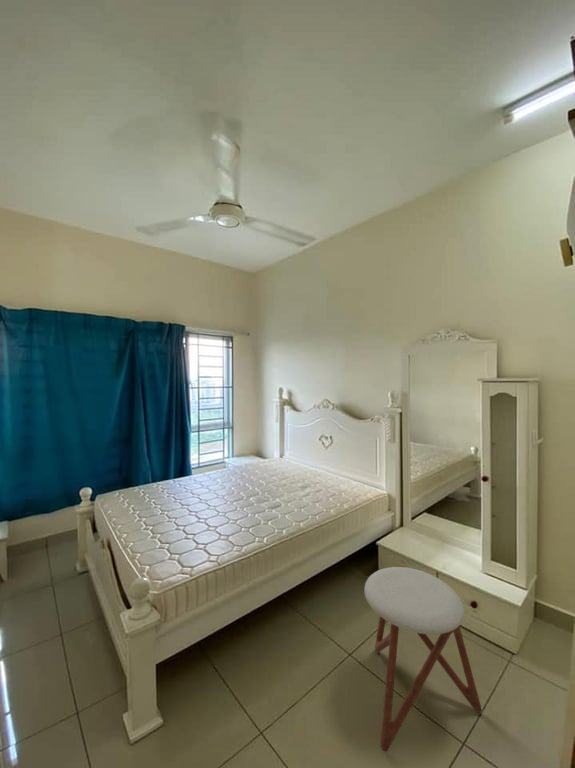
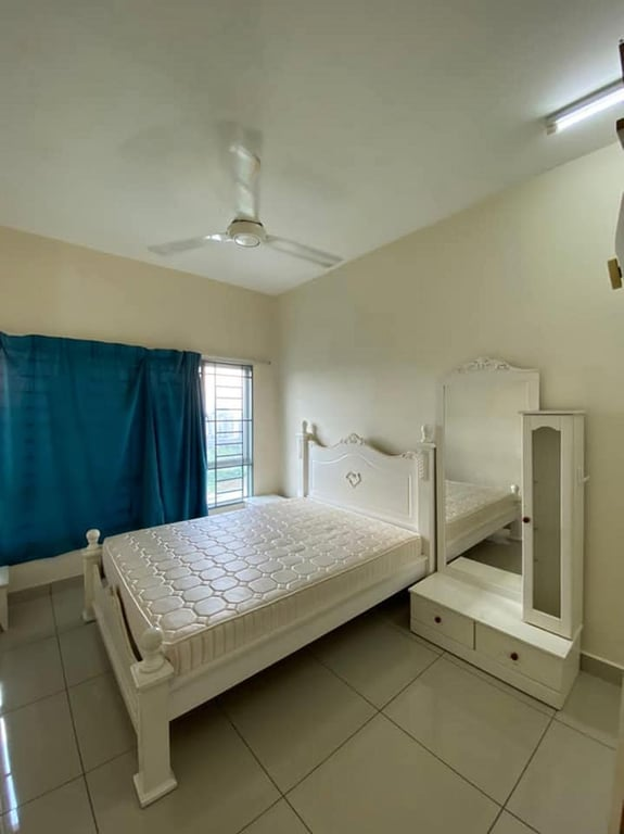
- stool [364,566,483,753]
